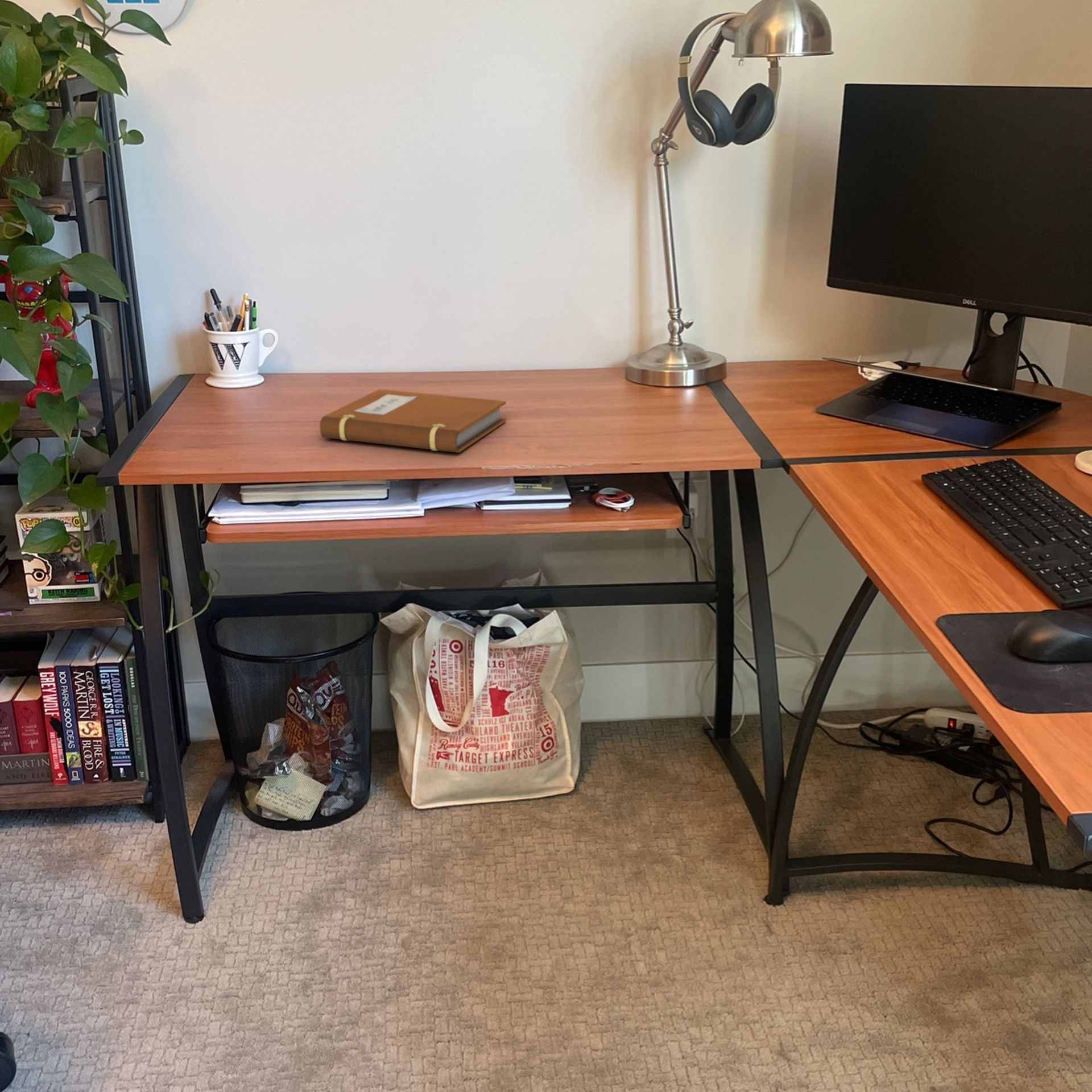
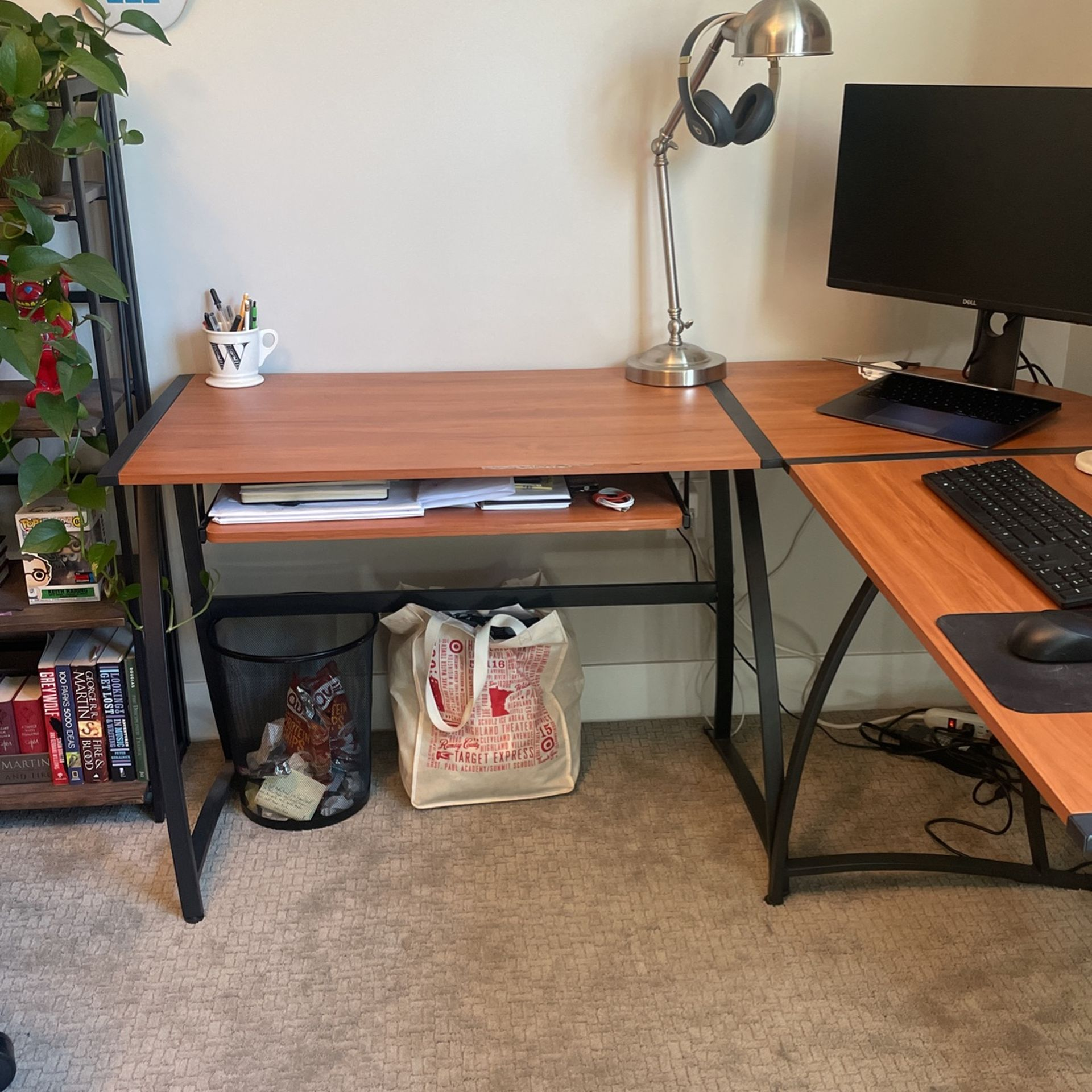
- notebook [319,388,507,453]
